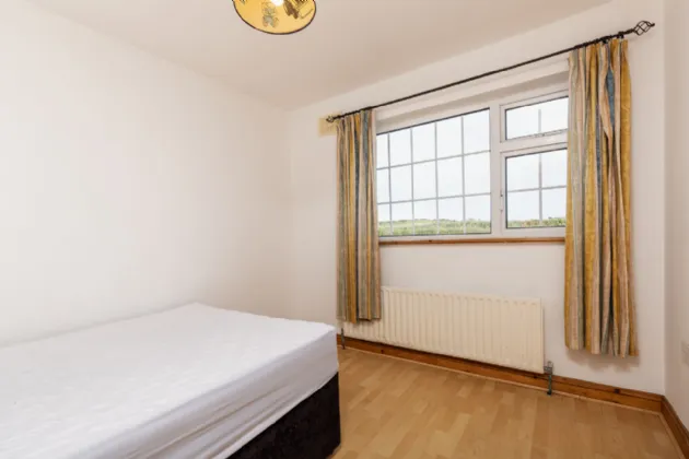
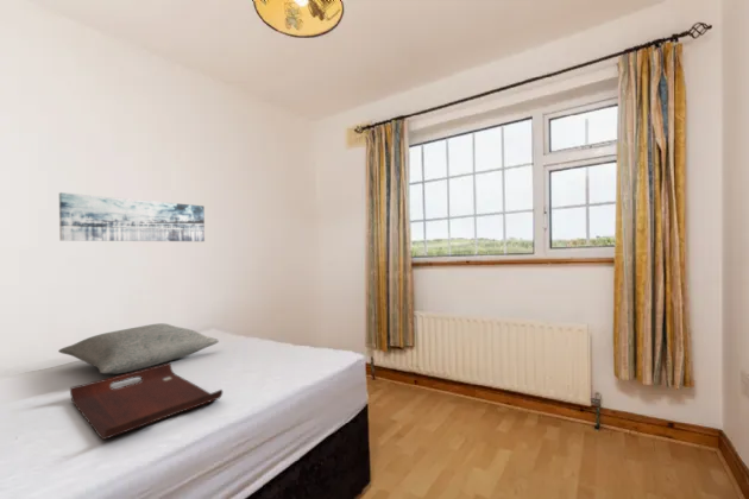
+ serving tray [69,362,224,441]
+ wall art [58,191,206,242]
+ pillow [57,322,220,375]
